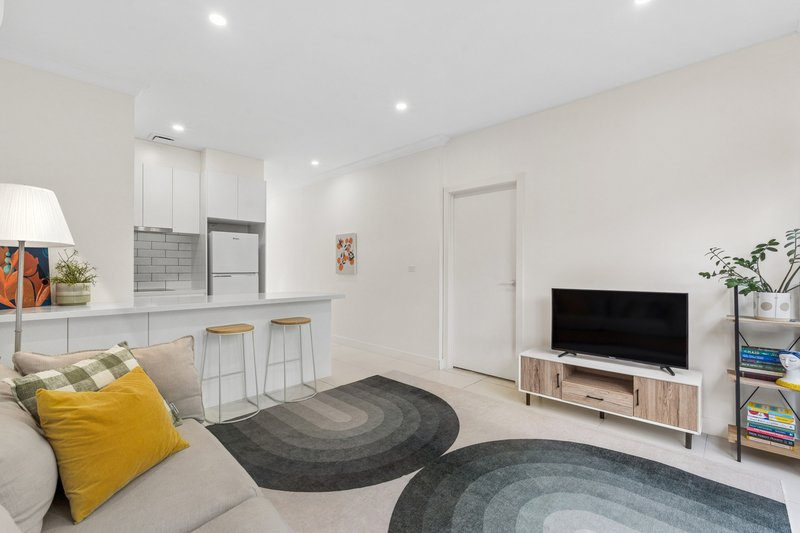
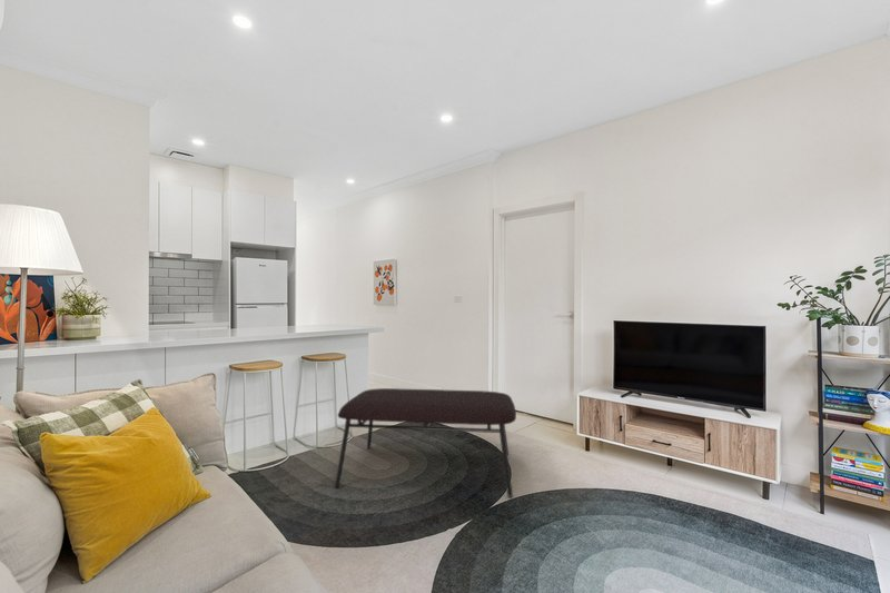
+ coffee table [334,387,517,498]
